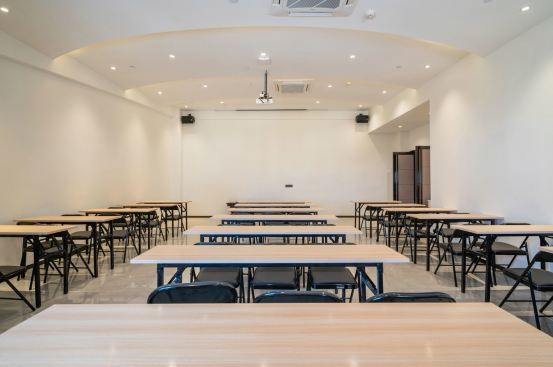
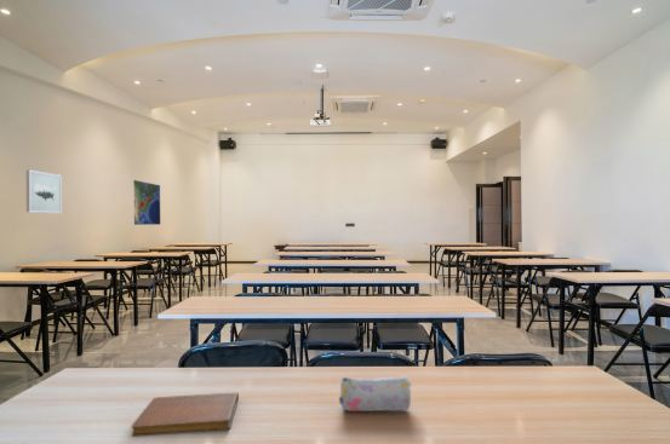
+ notebook [130,391,240,438]
+ pencil case [338,375,413,413]
+ map [132,179,161,226]
+ wall art [25,169,63,214]
